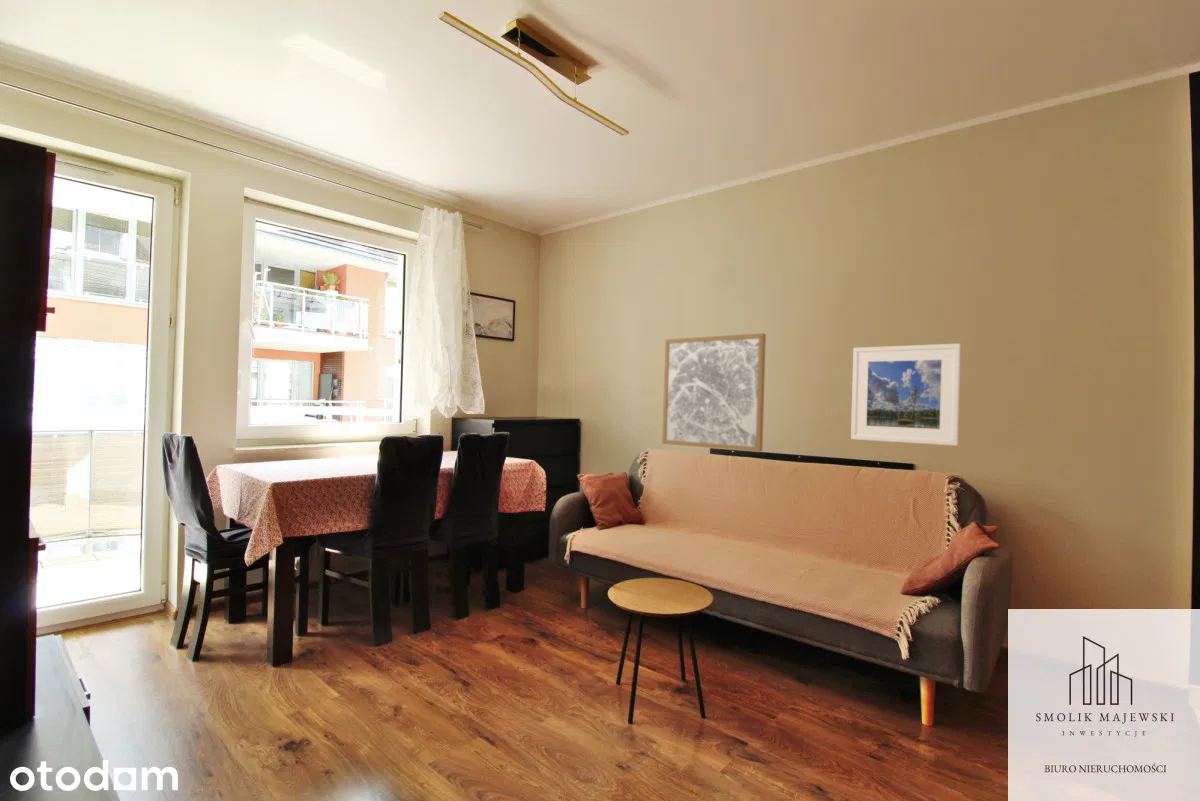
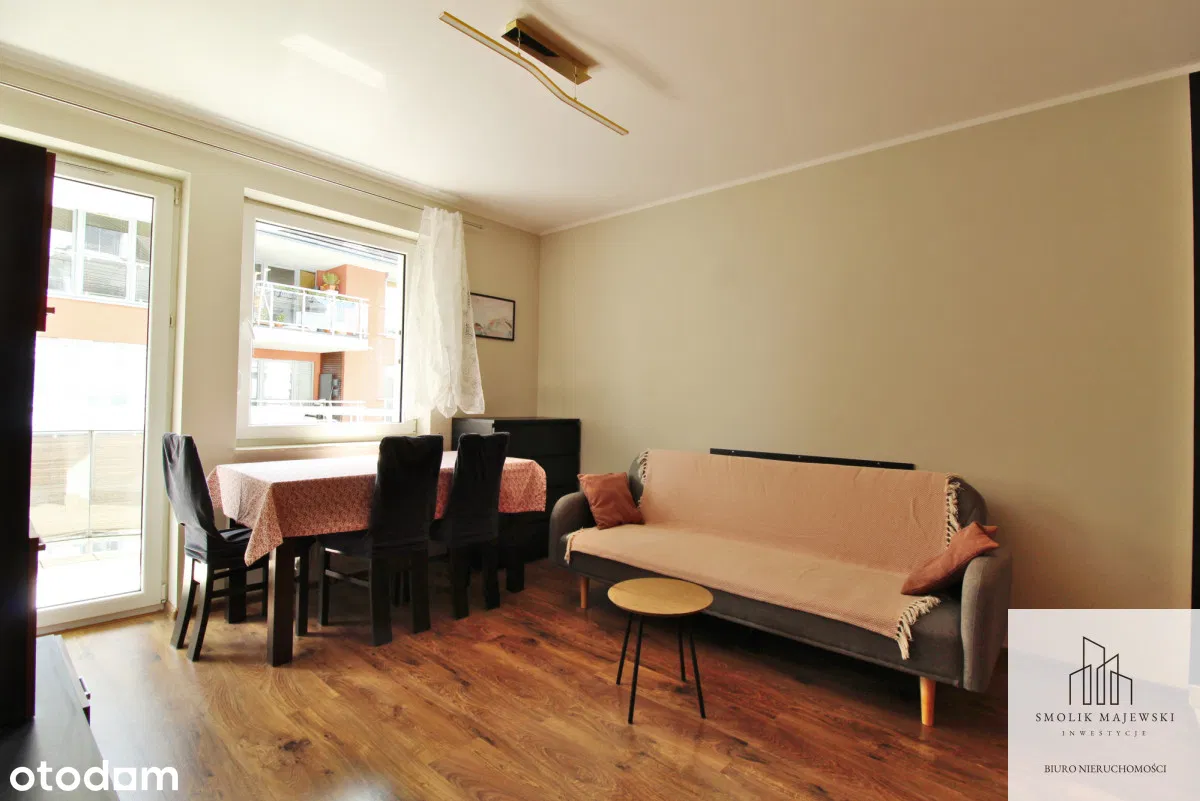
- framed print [850,343,962,447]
- wall art [661,332,767,453]
